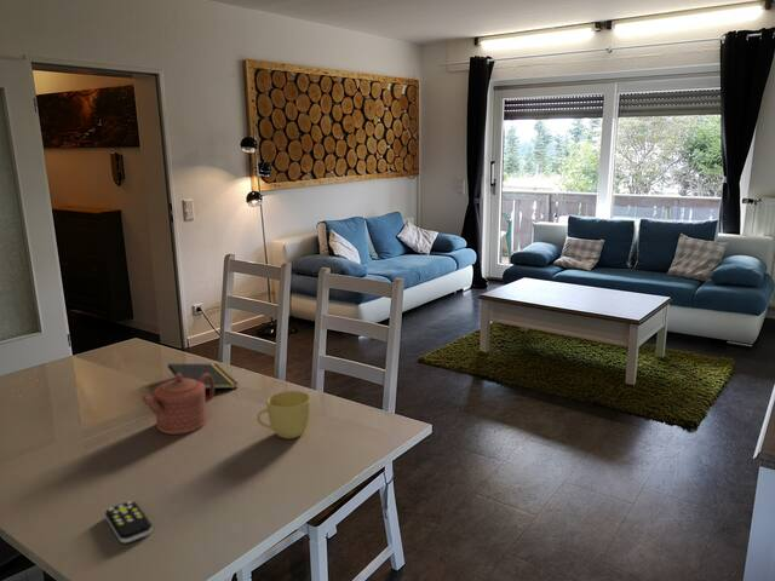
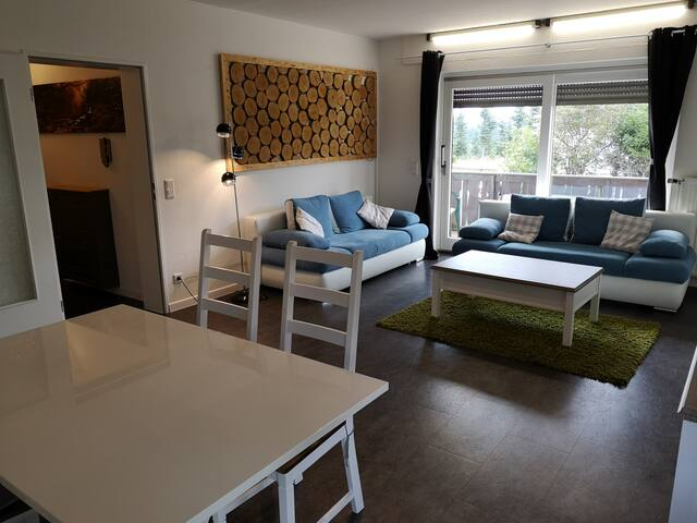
- remote control [104,500,154,545]
- teapot [139,373,216,436]
- notepad [167,362,240,390]
- cup [256,390,312,439]
